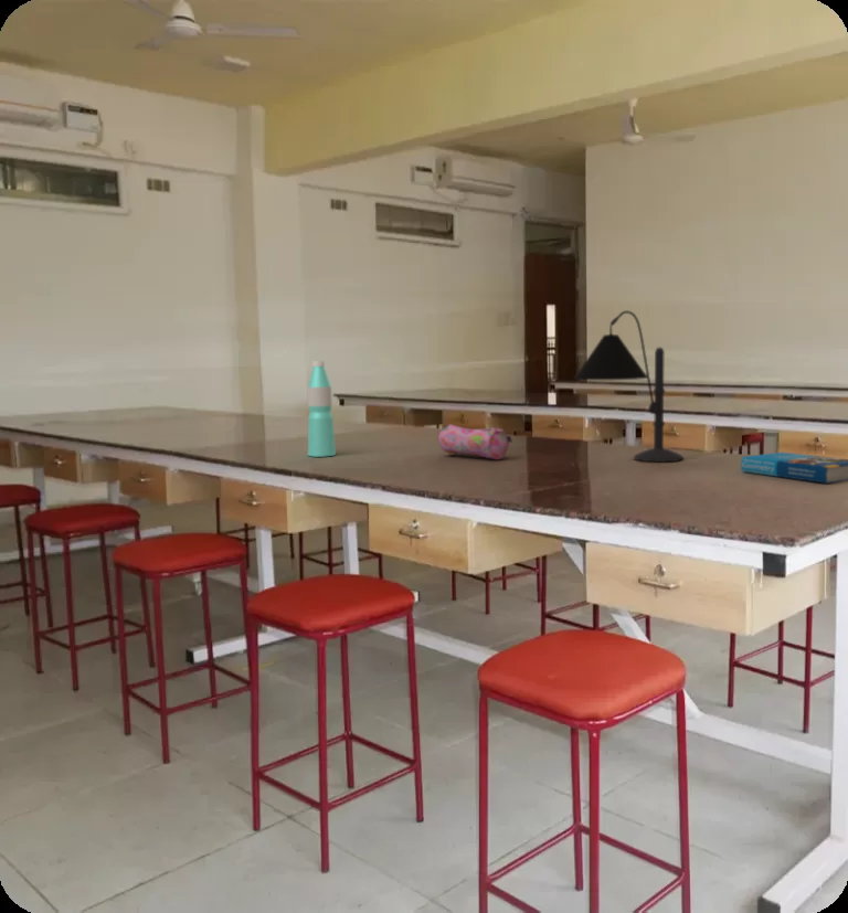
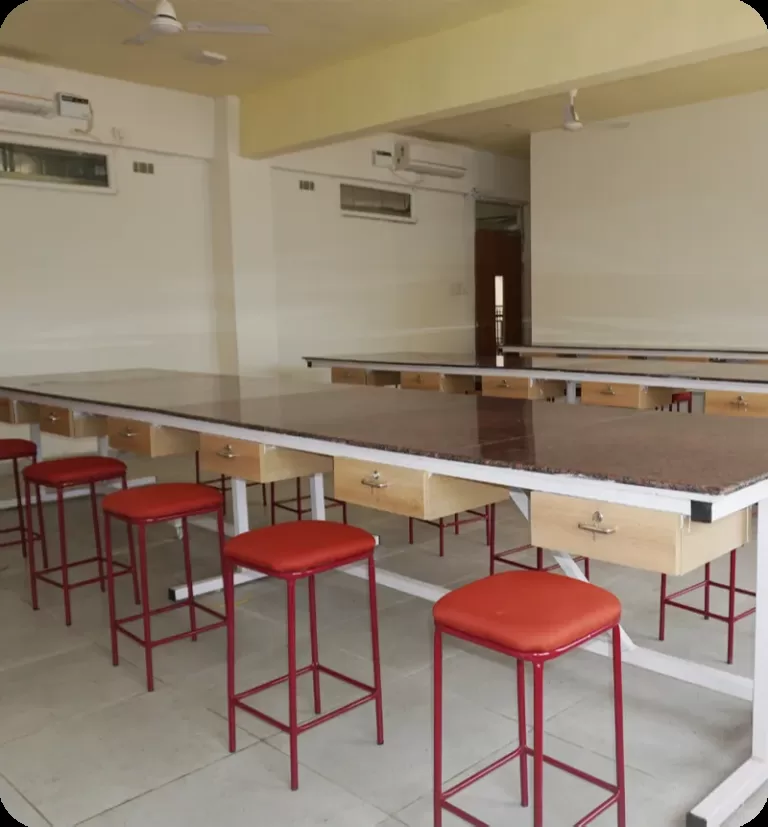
- pencil case [437,423,513,460]
- water bottle [307,360,337,458]
- book [740,452,848,485]
- desk lamp [573,310,685,463]
